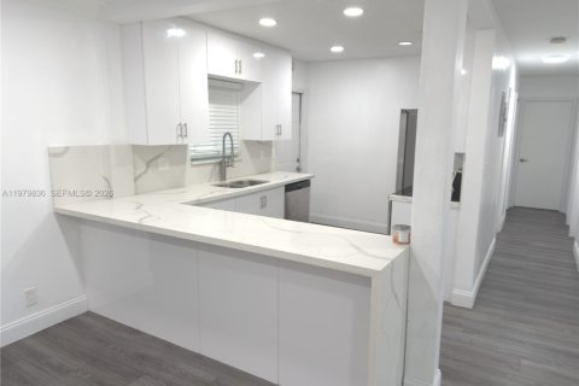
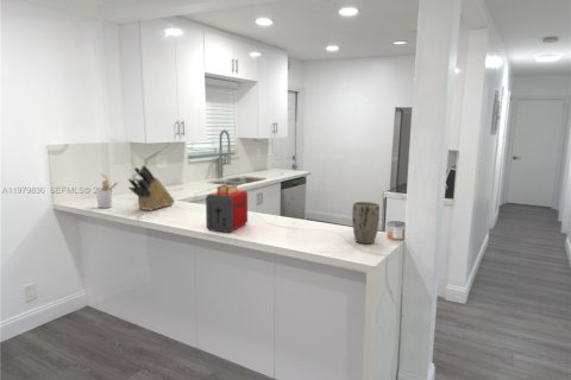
+ toaster [205,183,249,234]
+ knife block [127,164,176,211]
+ plant pot [351,201,381,245]
+ utensil holder [95,179,119,209]
